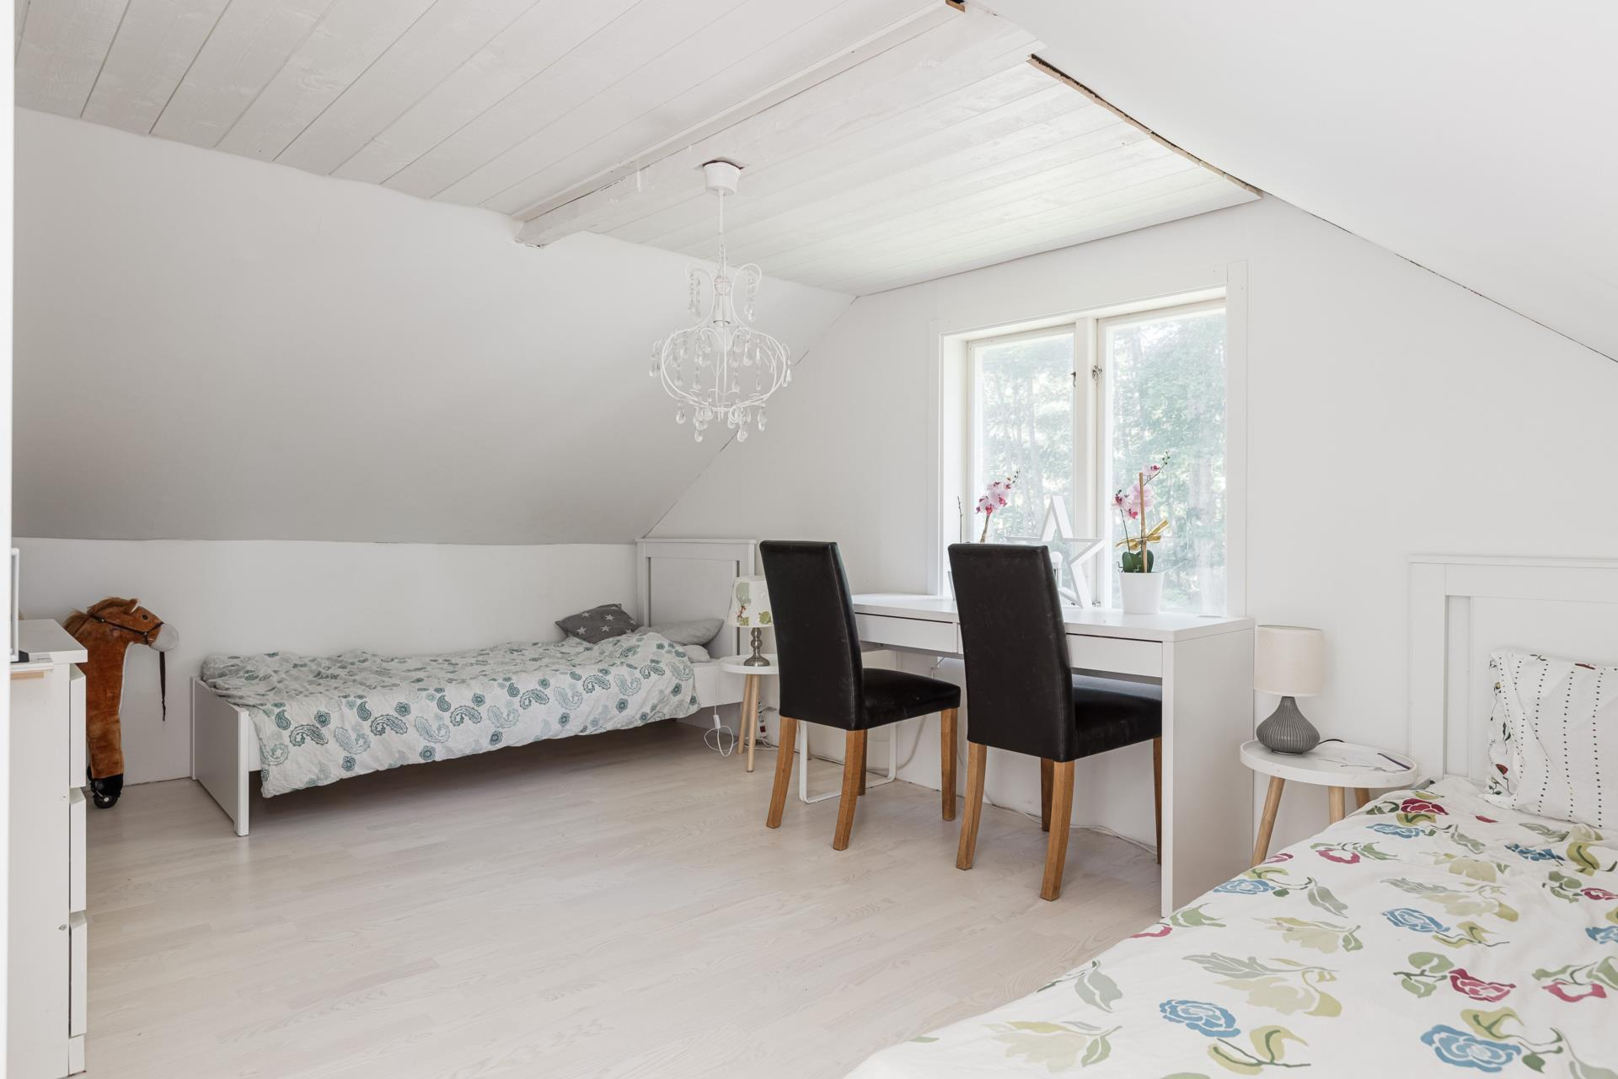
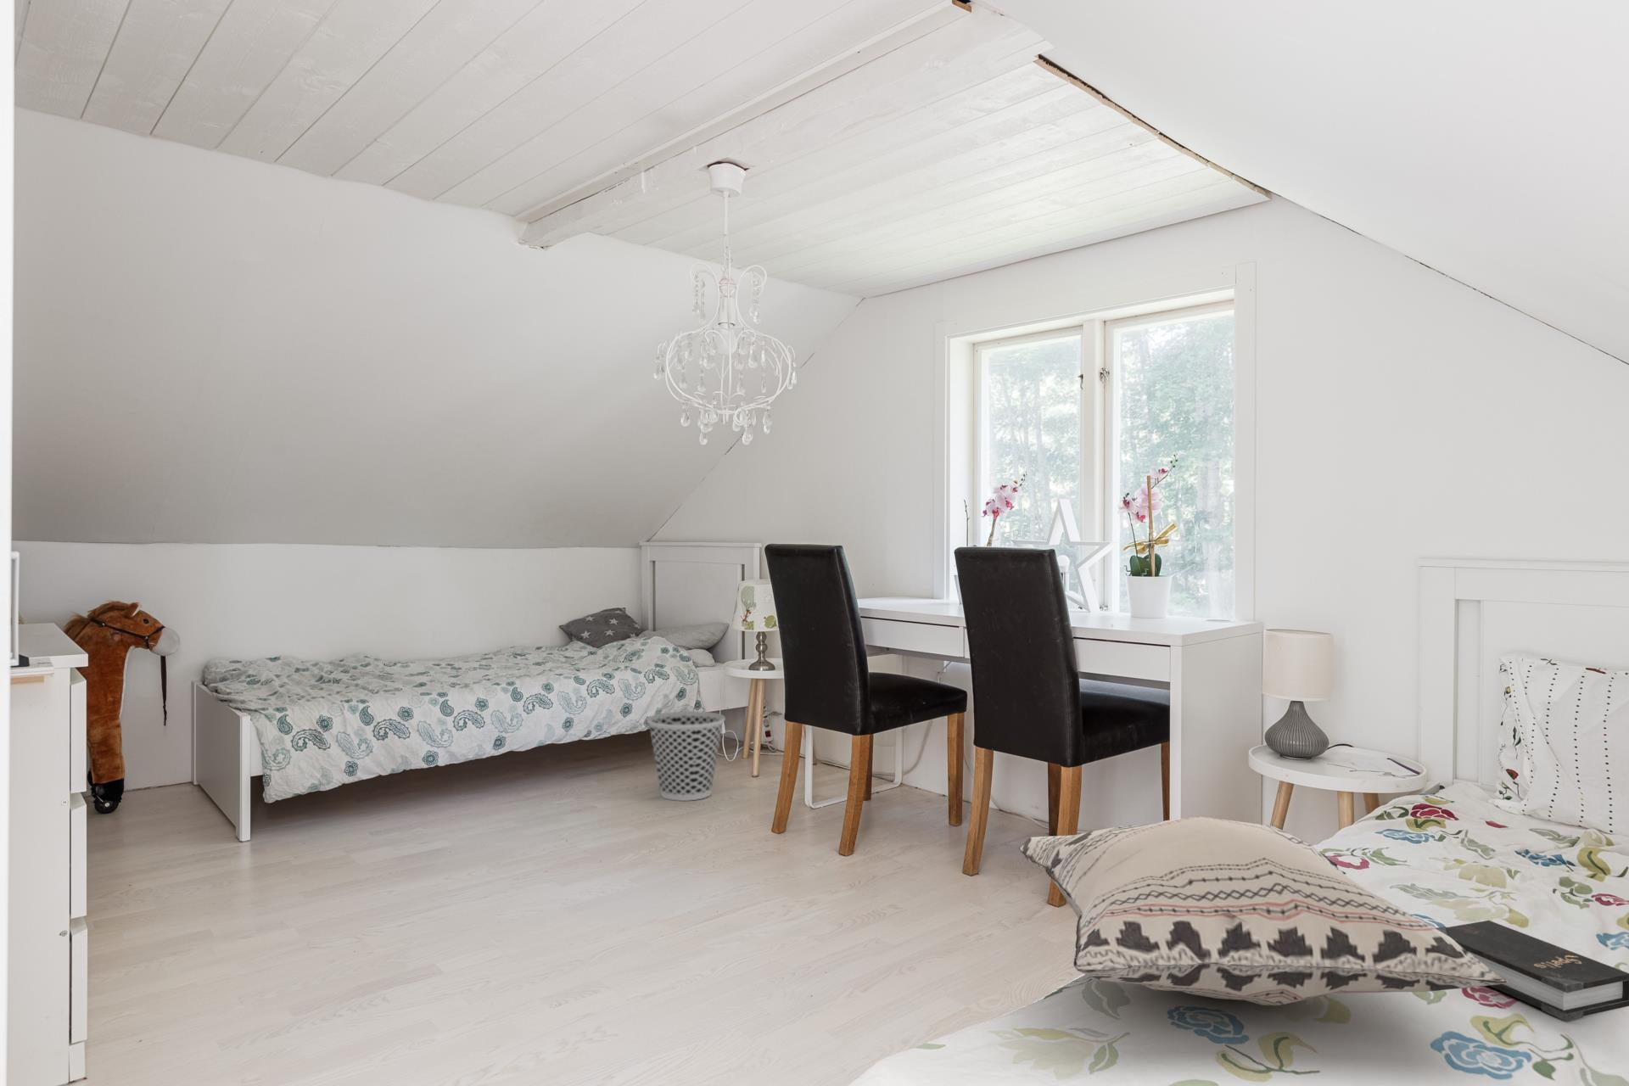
+ wastebasket [646,710,725,801]
+ decorative pillow [1017,816,1508,1006]
+ hardback book [1435,920,1629,1023]
